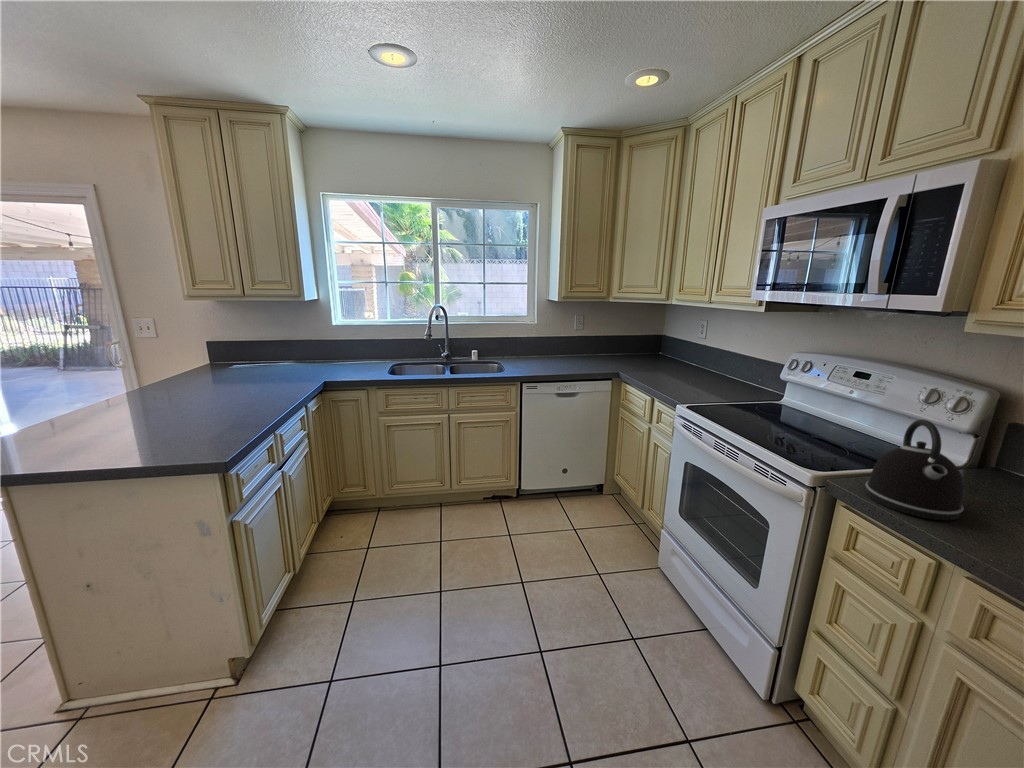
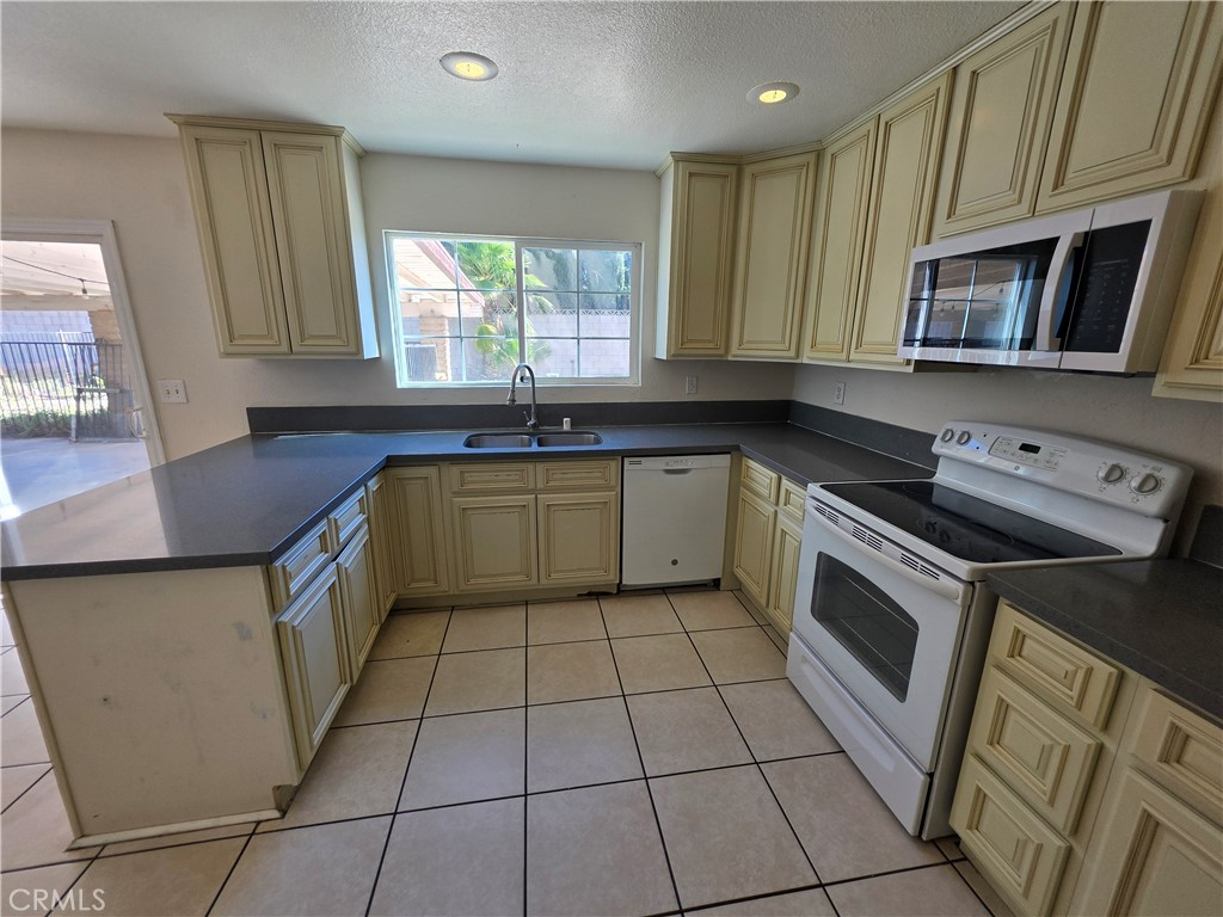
- kettle [865,419,965,521]
